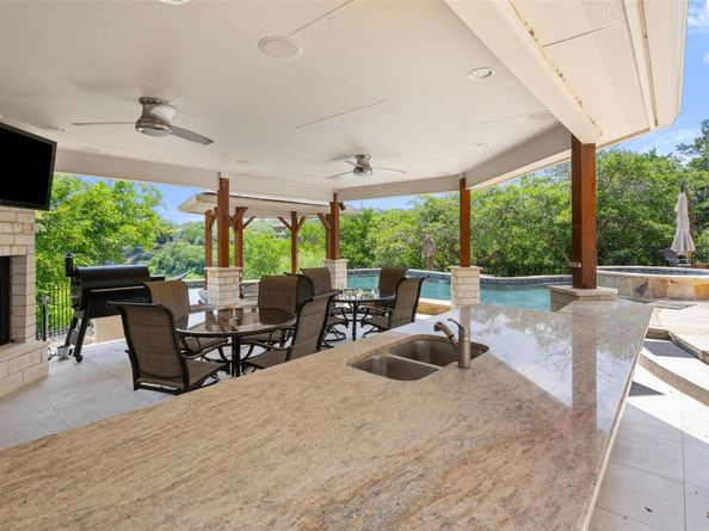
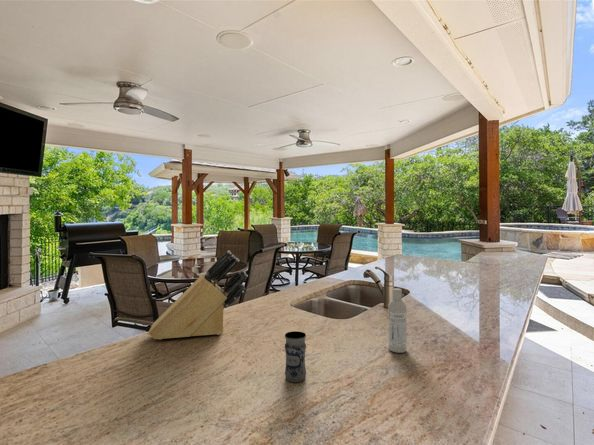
+ knife block [147,249,249,340]
+ bottle [387,287,408,354]
+ jar [284,330,307,383]
